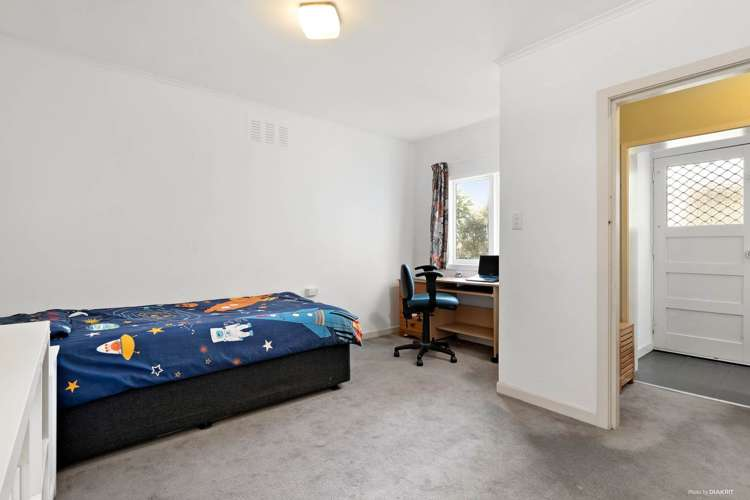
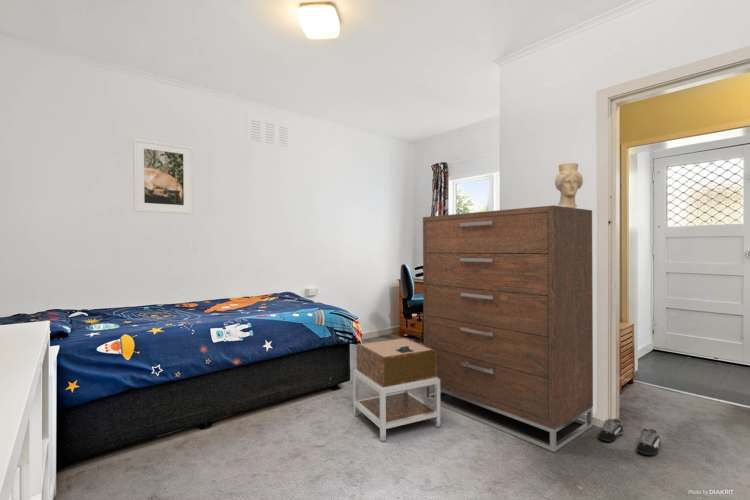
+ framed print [132,137,194,215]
+ nightstand [352,337,441,442]
+ dresser [422,204,594,453]
+ decorative vase [554,162,584,208]
+ sneaker [597,417,662,456]
